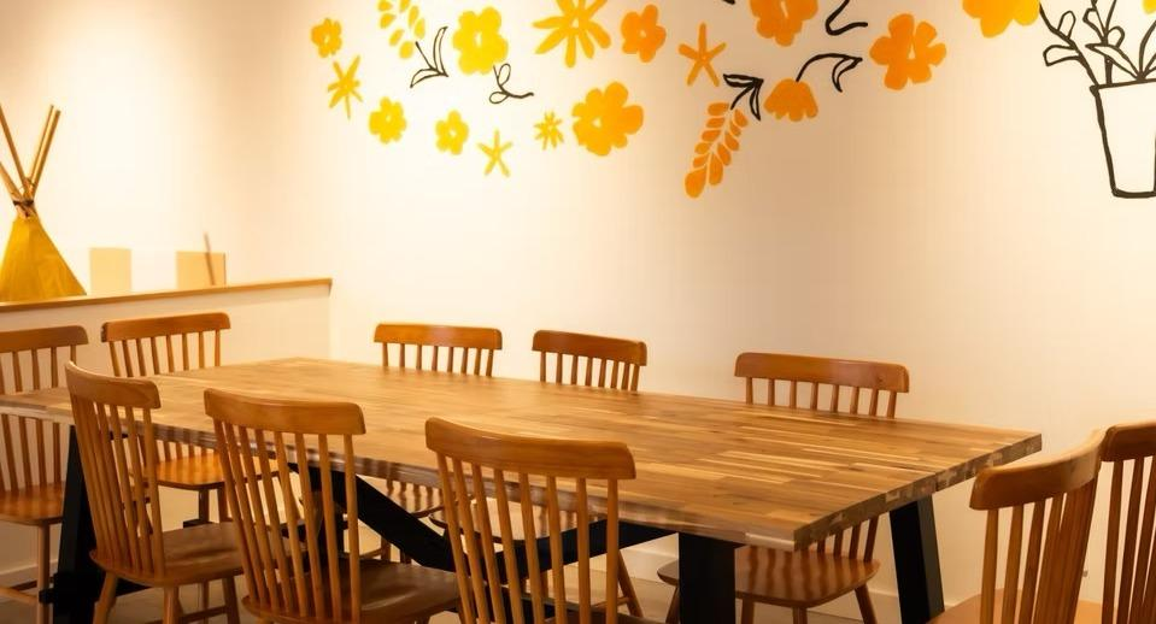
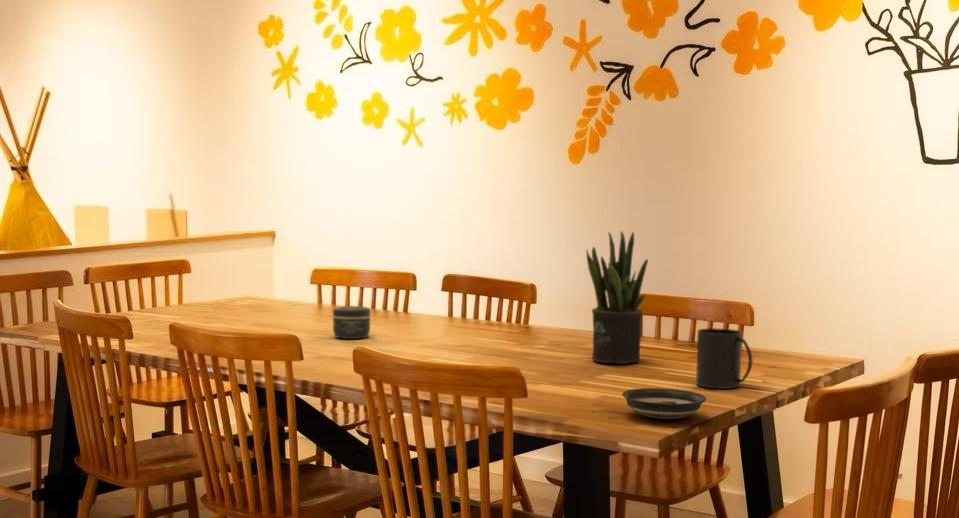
+ potted plant [585,230,649,365]
+ saucer [621,387,707,420]
+ mug [695,327,753,390]
+ jar [332,305,372,340]
